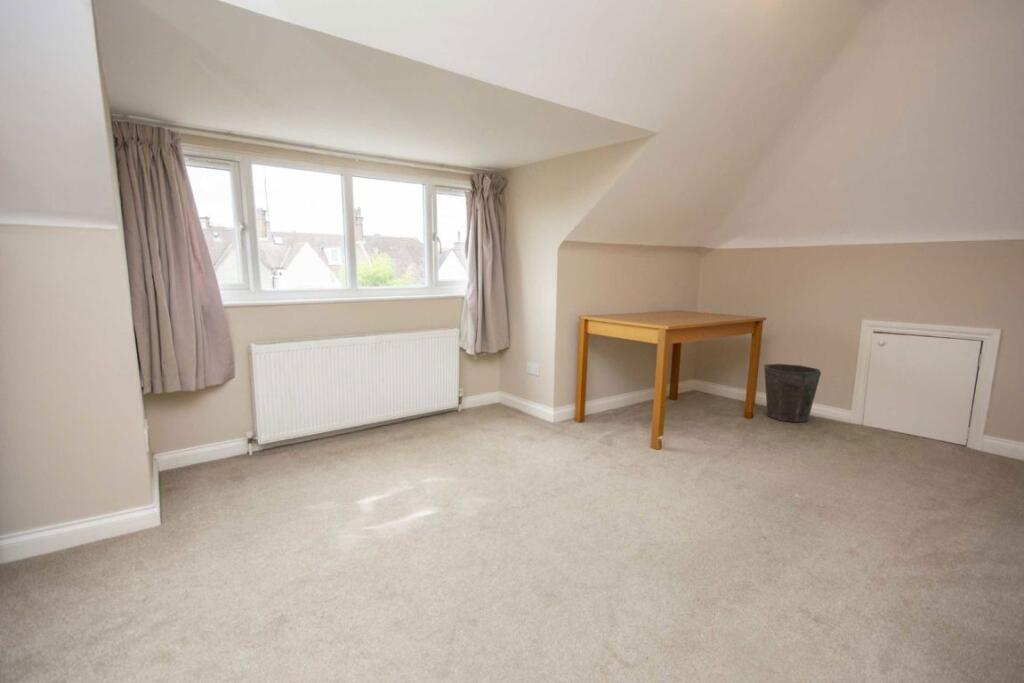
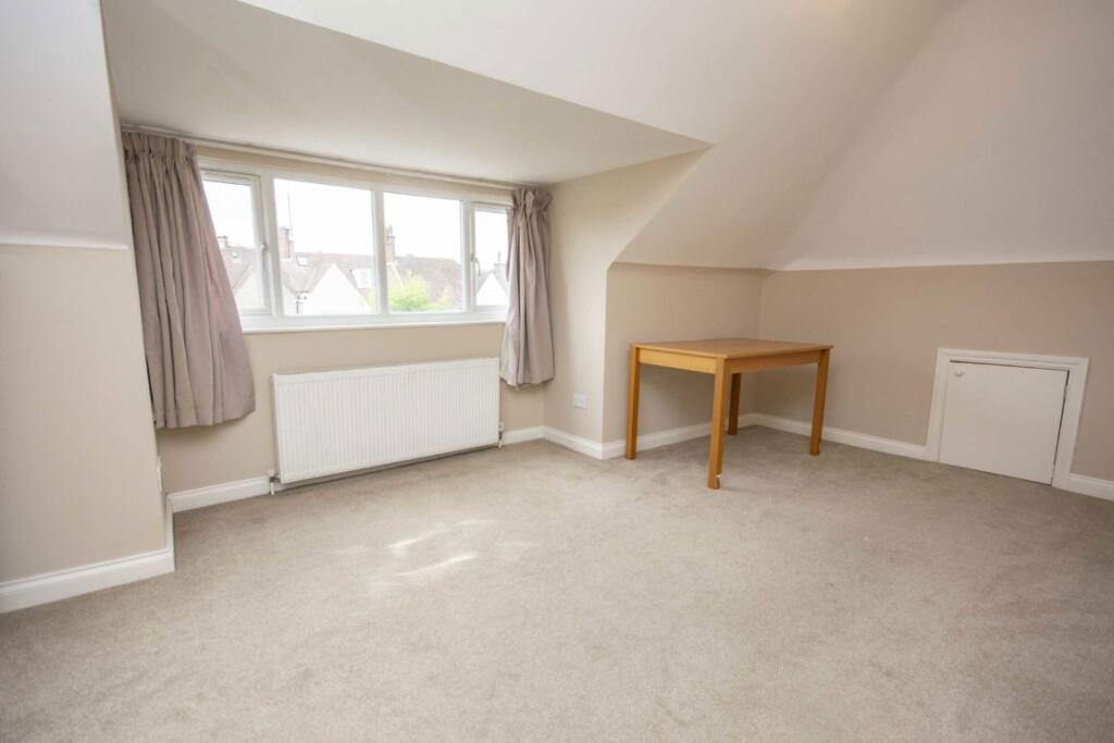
- waste bin [763,363,822,423]
